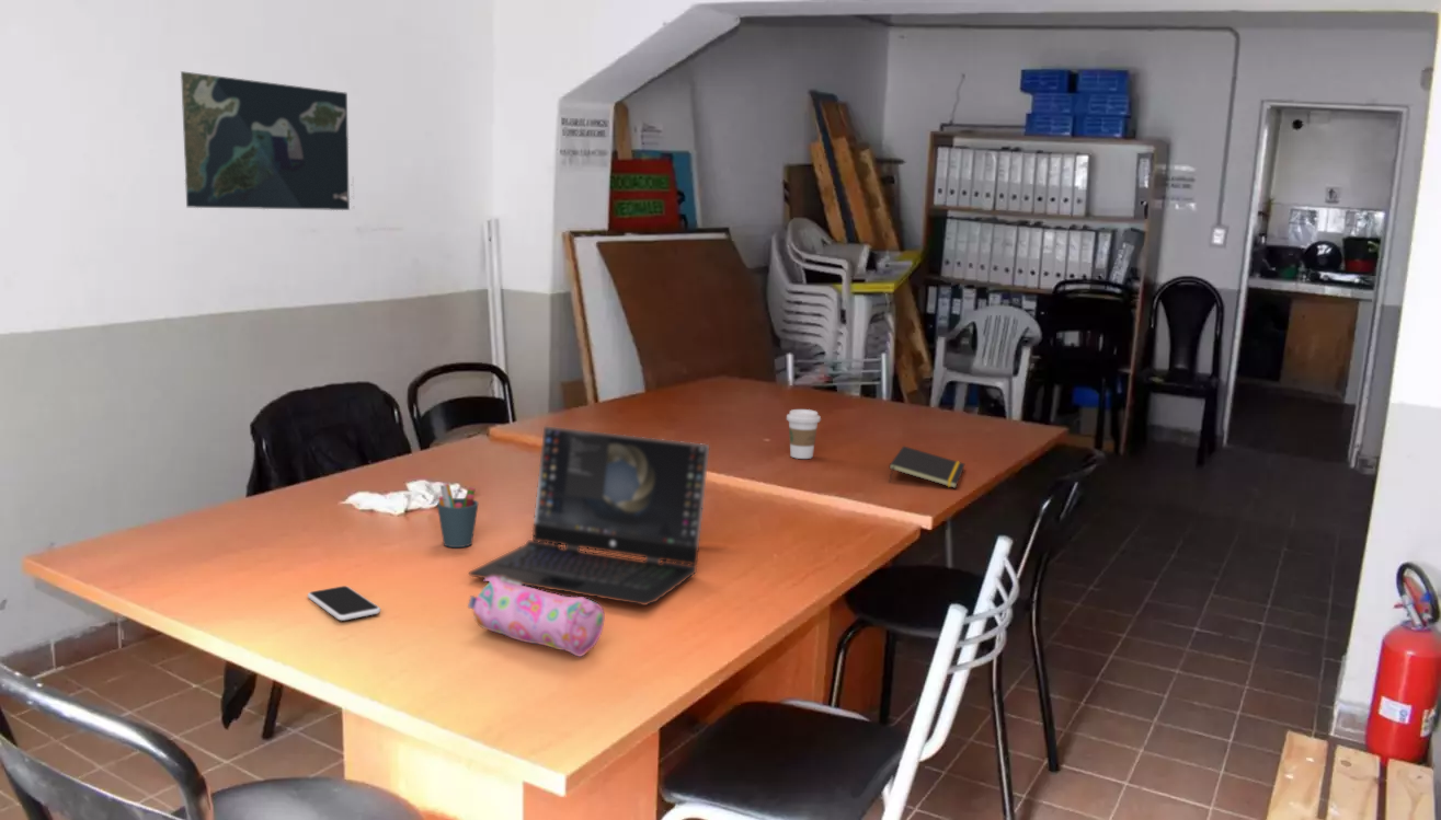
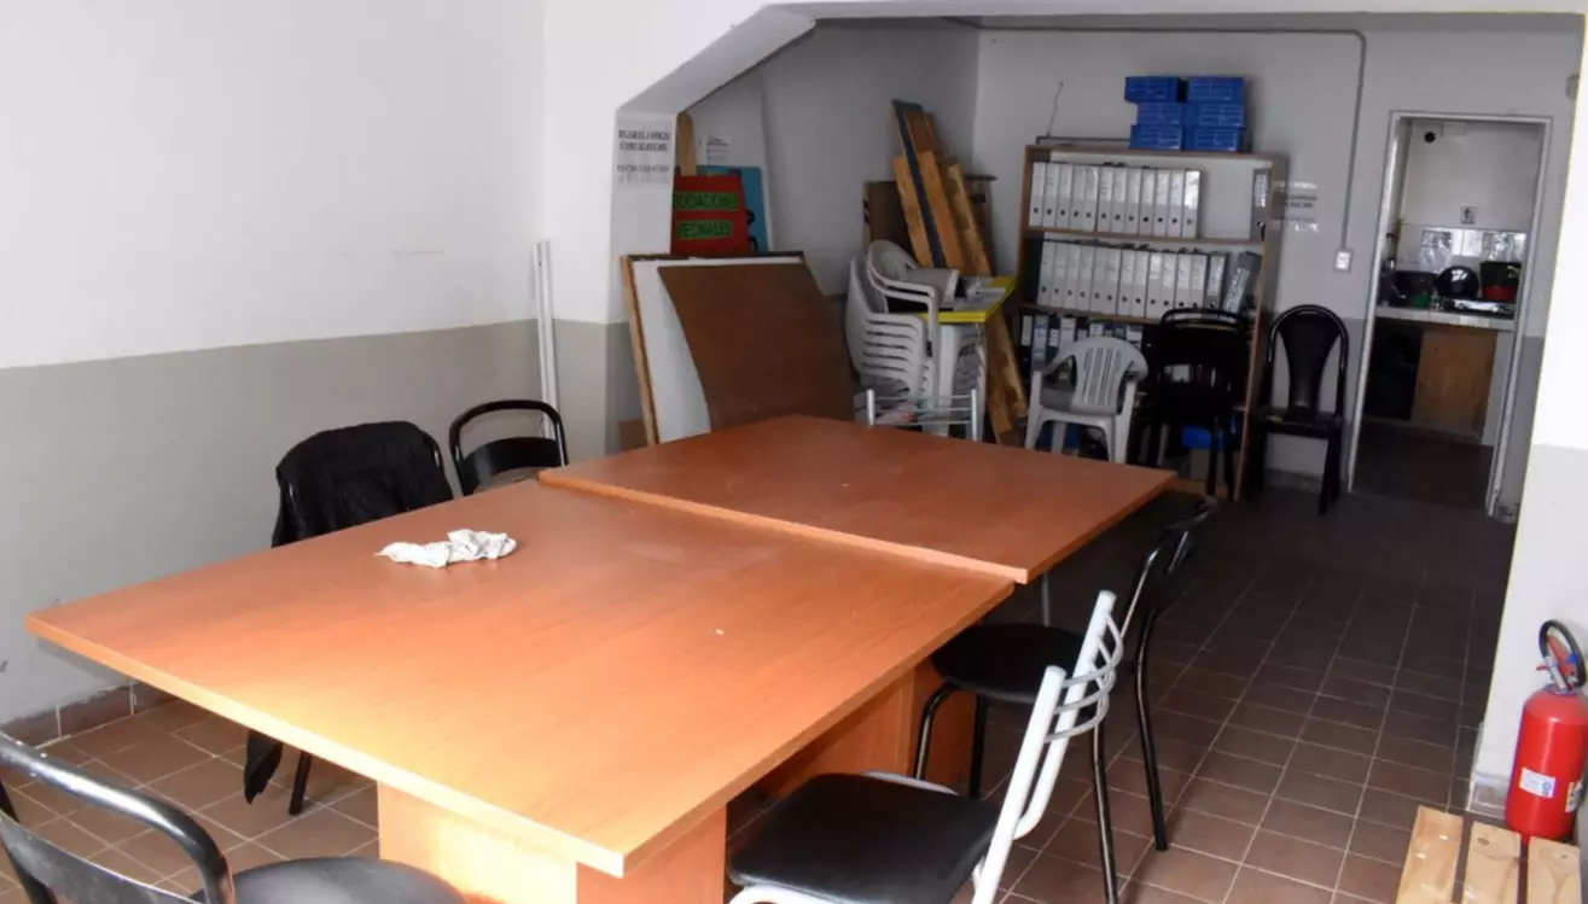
- smartphone [307,585,381,622]
- coffee cup [786,408,822,460]
- notepad [888,444,965,489]
- map [180,70,355,211]
- laptop [468,426,710,607]
- pen holder [436,483,479,548]
- pencil case [467,576,606,658]
